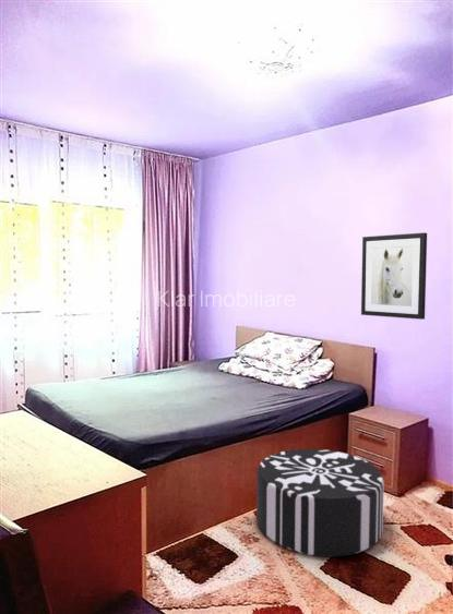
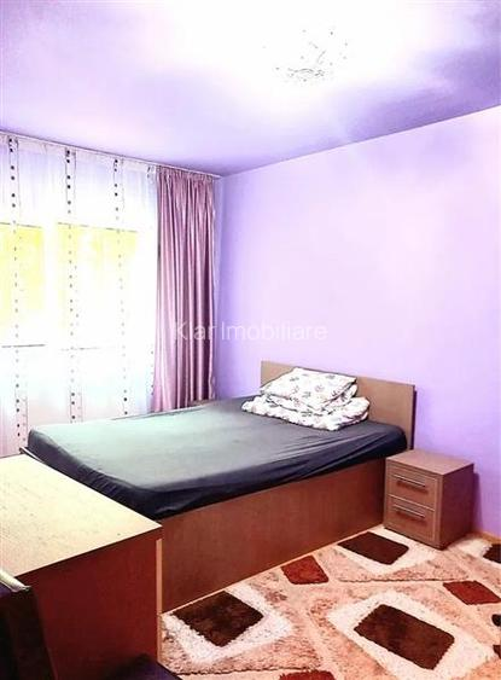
- wall art [360,231,428,321]
- pouf [255,448,385,558]
